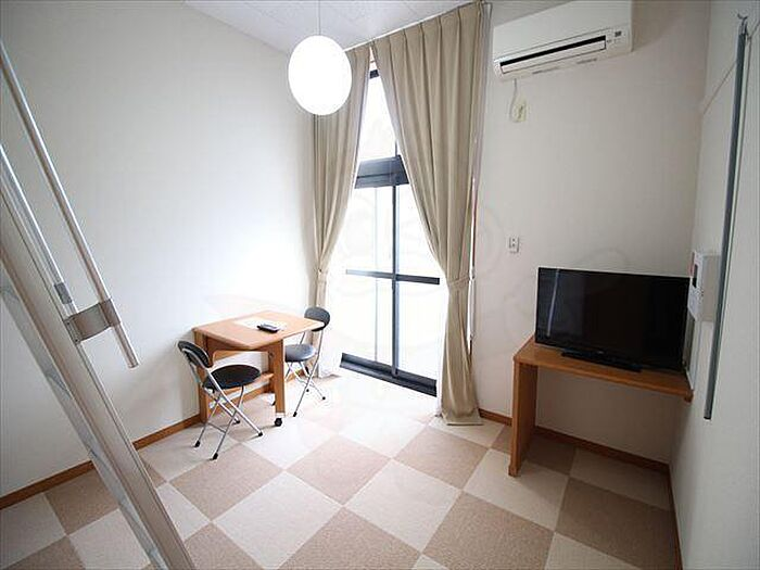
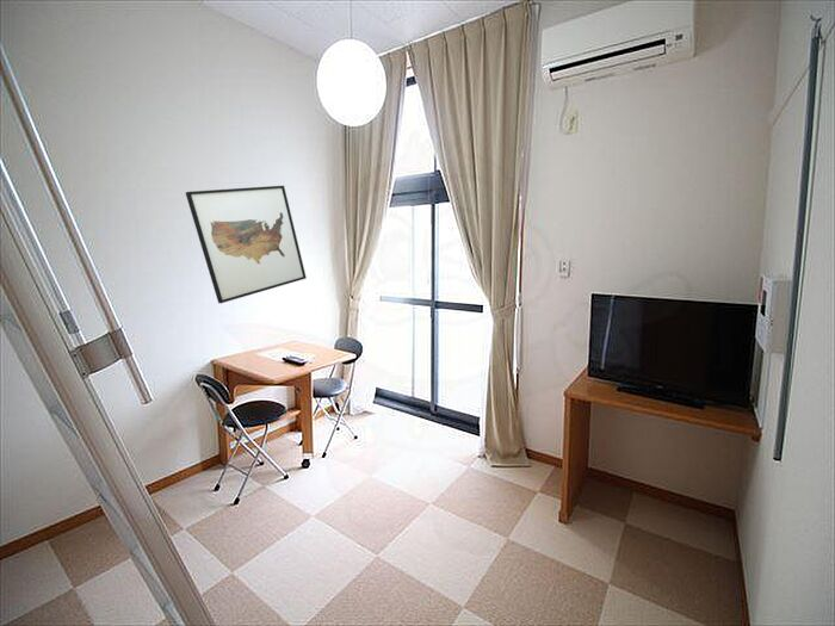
+ wall art [185,185,308,304]
